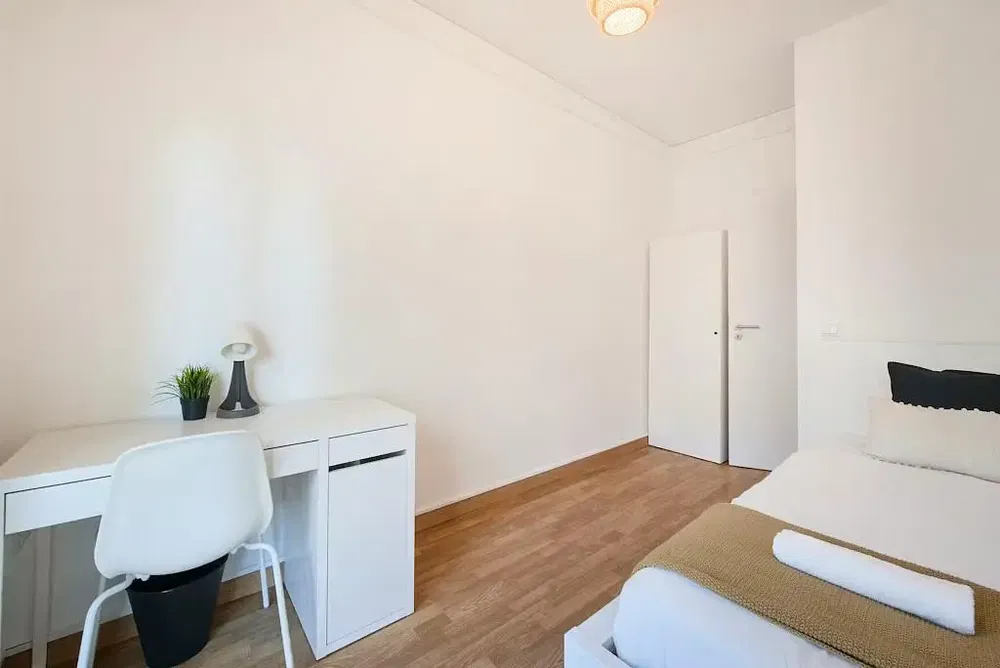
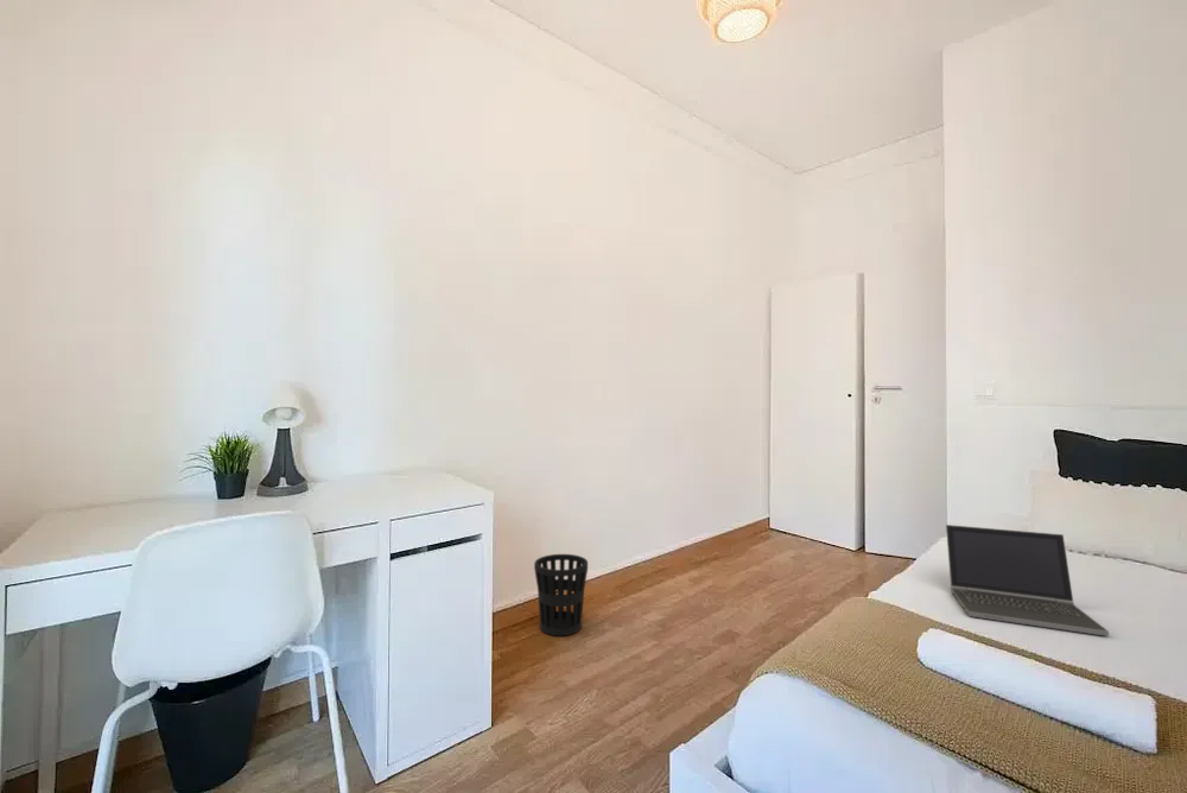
+ laptop computer [945,524,1110,637]
+ wastebasket [533,553,589,636]
